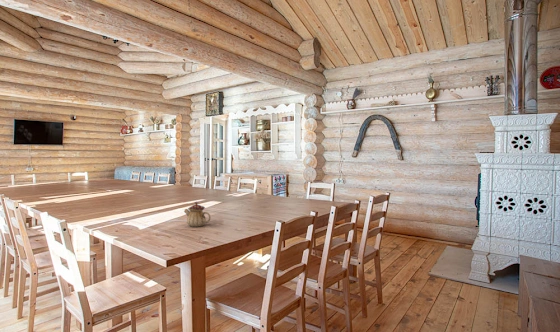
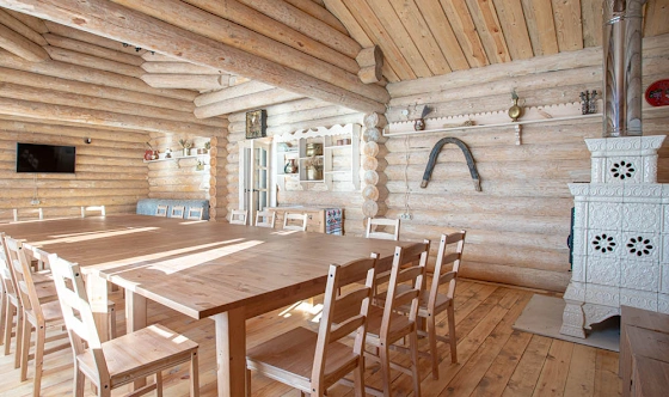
- teapot [183,201,212,228]
